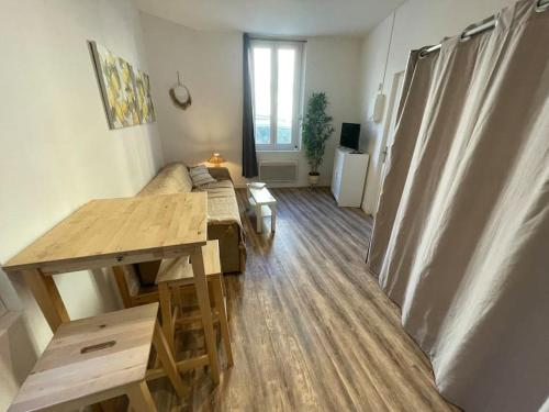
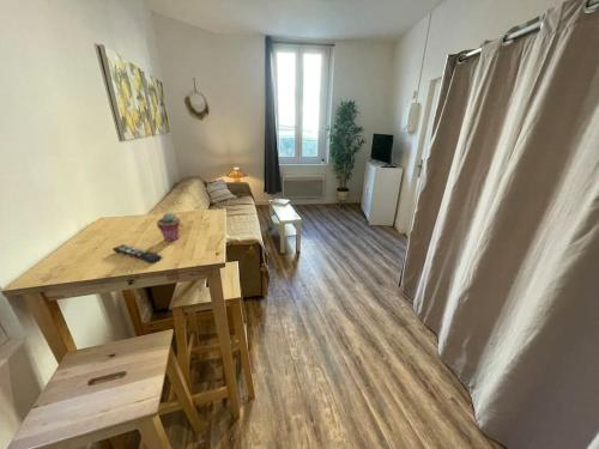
+ potted succulent [156,212,181,242]
+ remote control [111,243,163,265]
